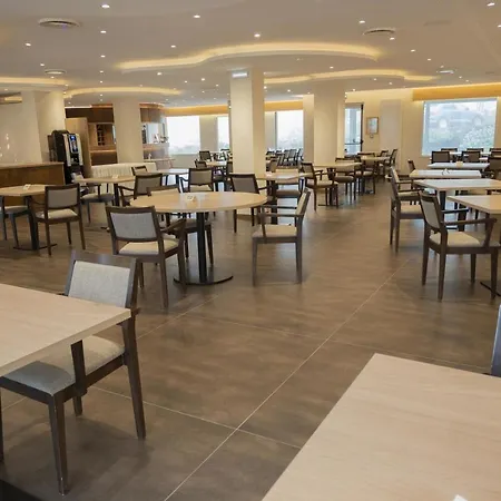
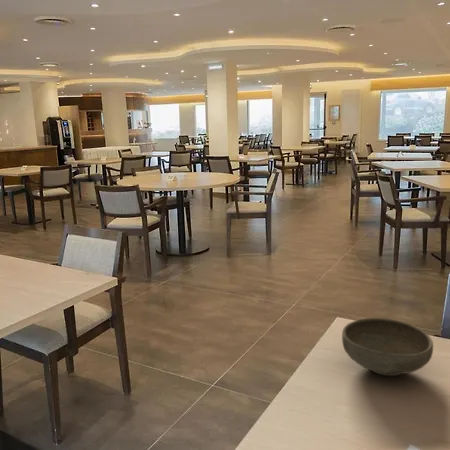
+ bowl [341,317,434,377]
